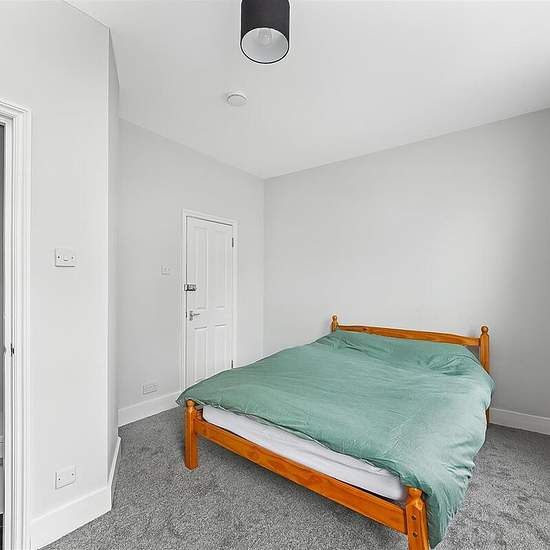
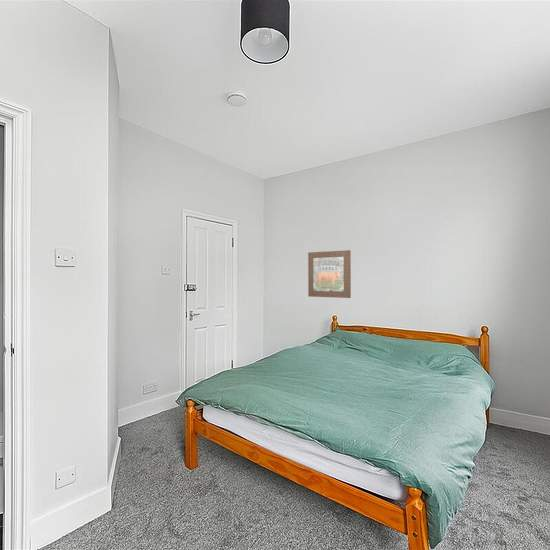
+ wall art [307,249,352,299]
